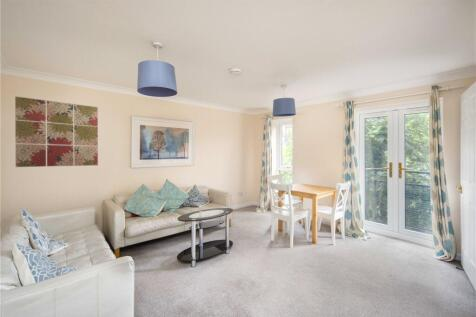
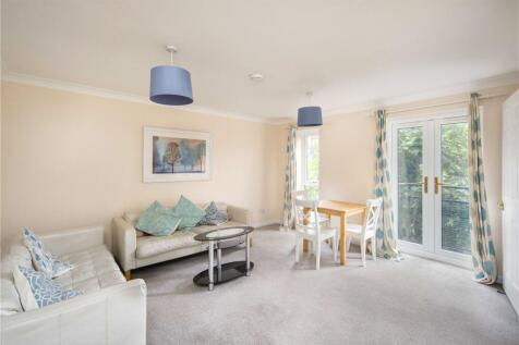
- wall art [14,95,99,168]
